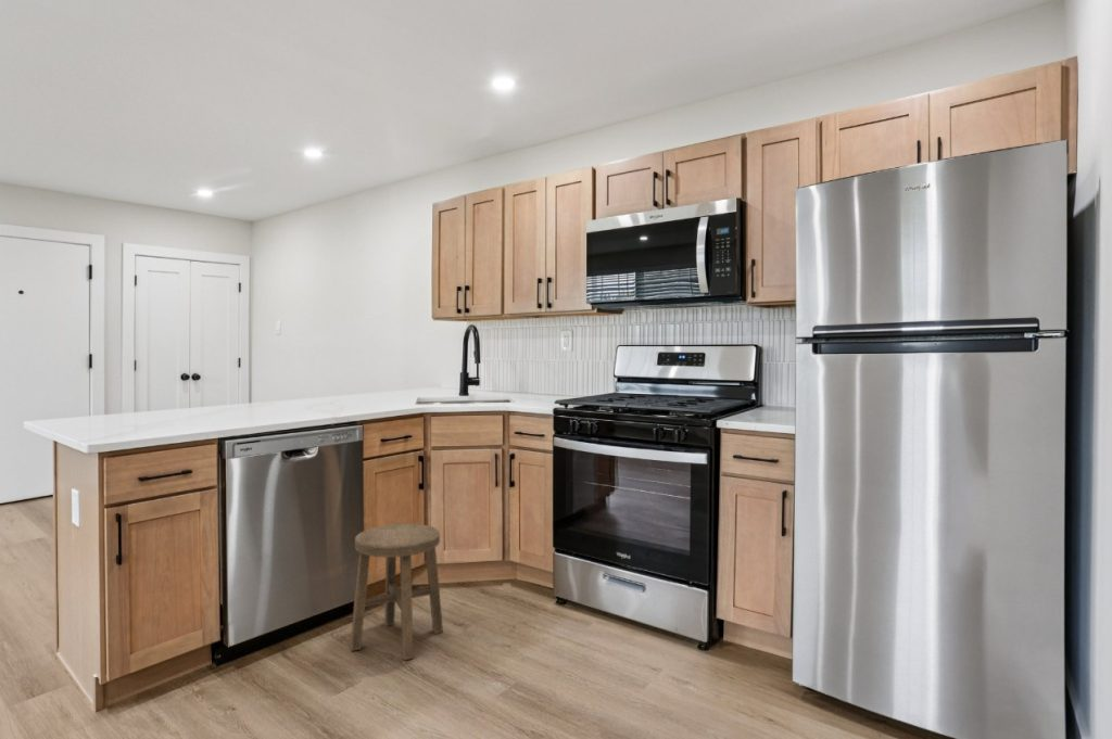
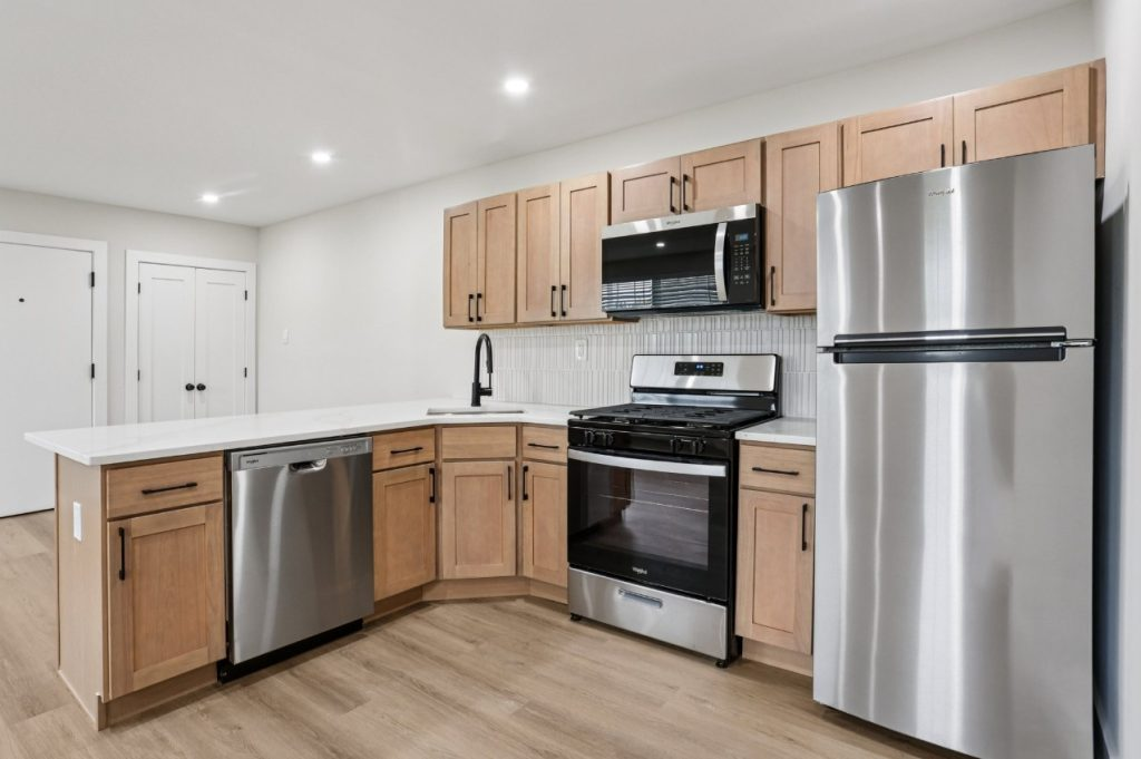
- stool [350,523,444,661]
